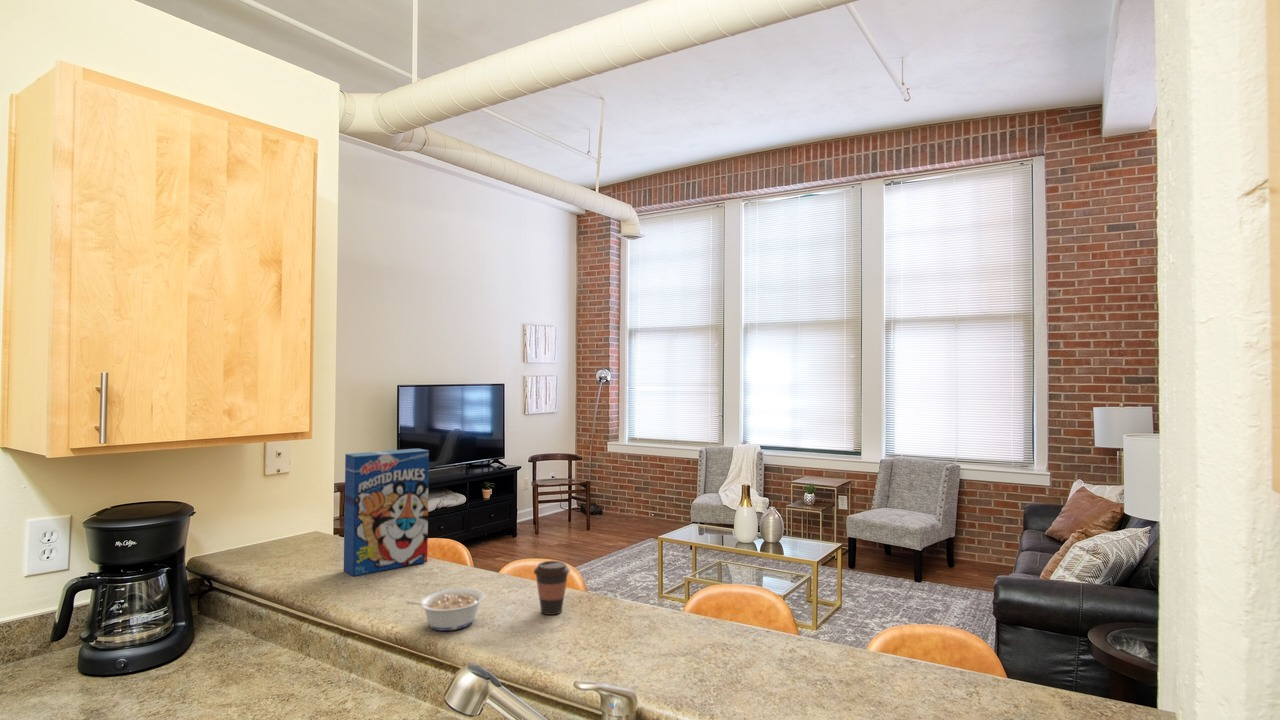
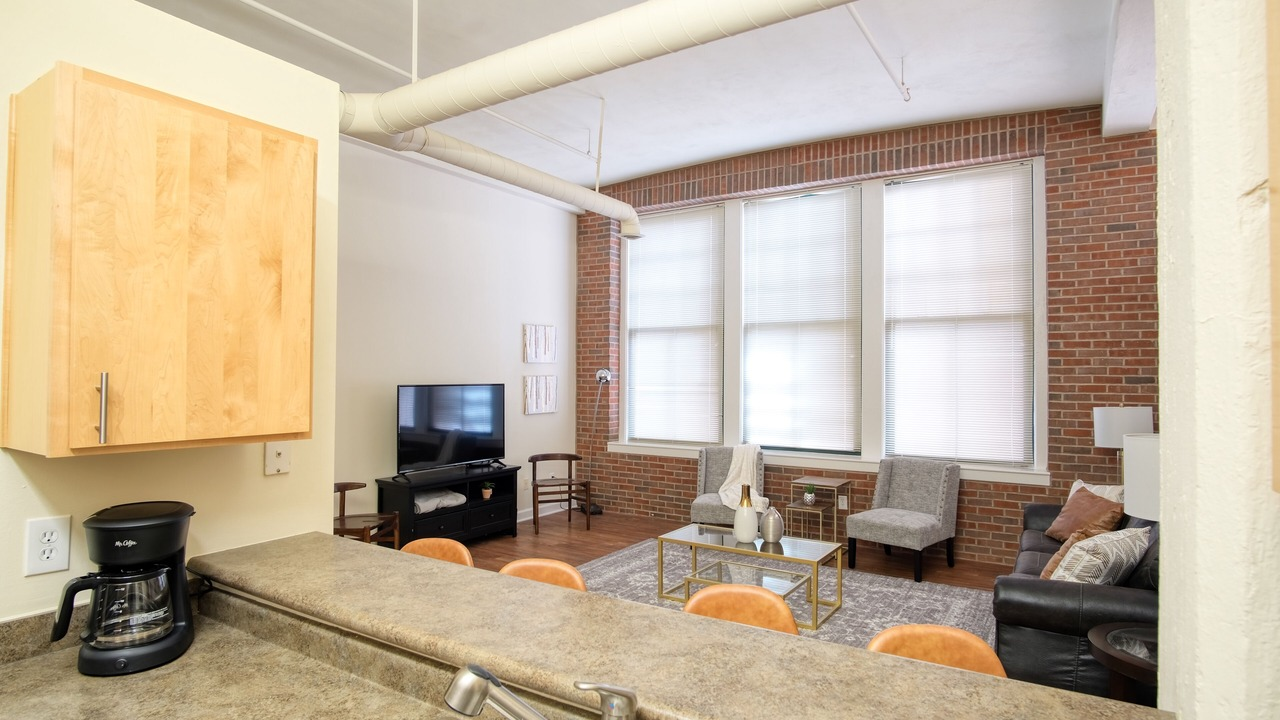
- coffee cup [533,560,571,616]
- legume [404,587,486,632]
- cereal box [343,448,430,577]
